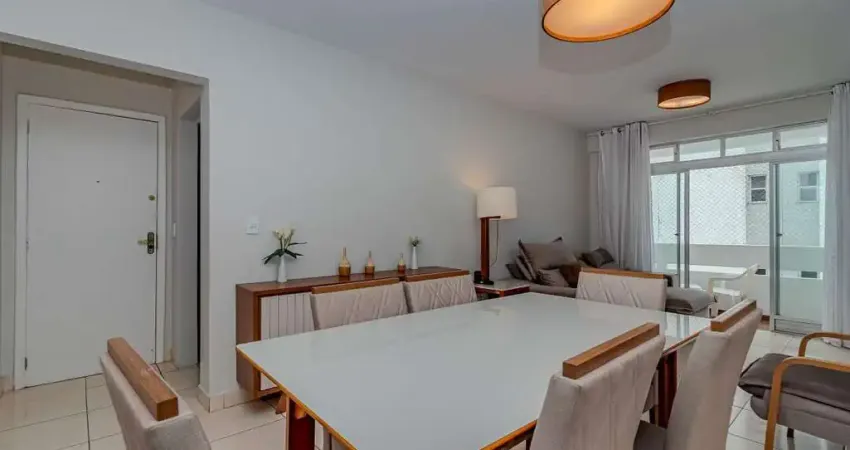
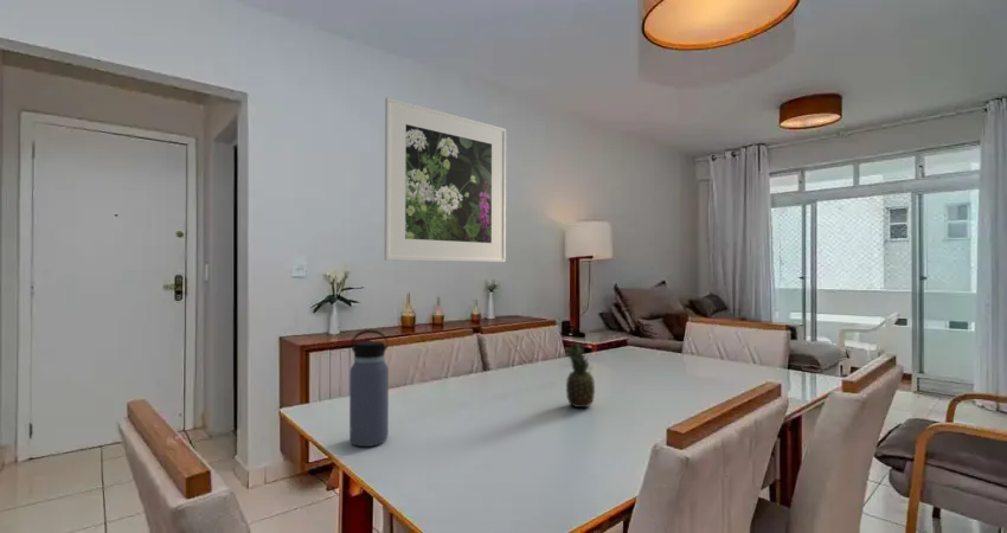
+ fruit [564,340,596,409]
+ water bottle [348,329,390,448]
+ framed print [384,96,507,263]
